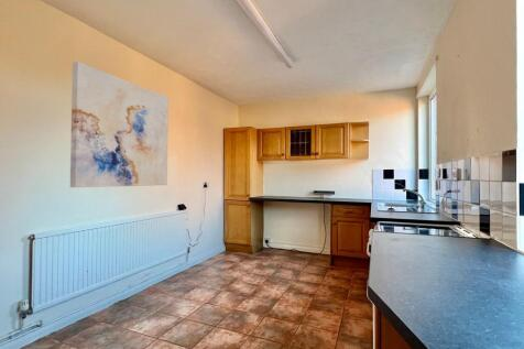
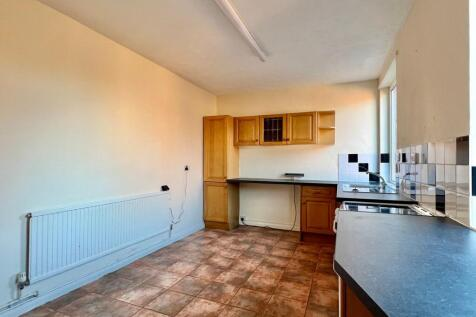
- wall art [69,61,170,188]
